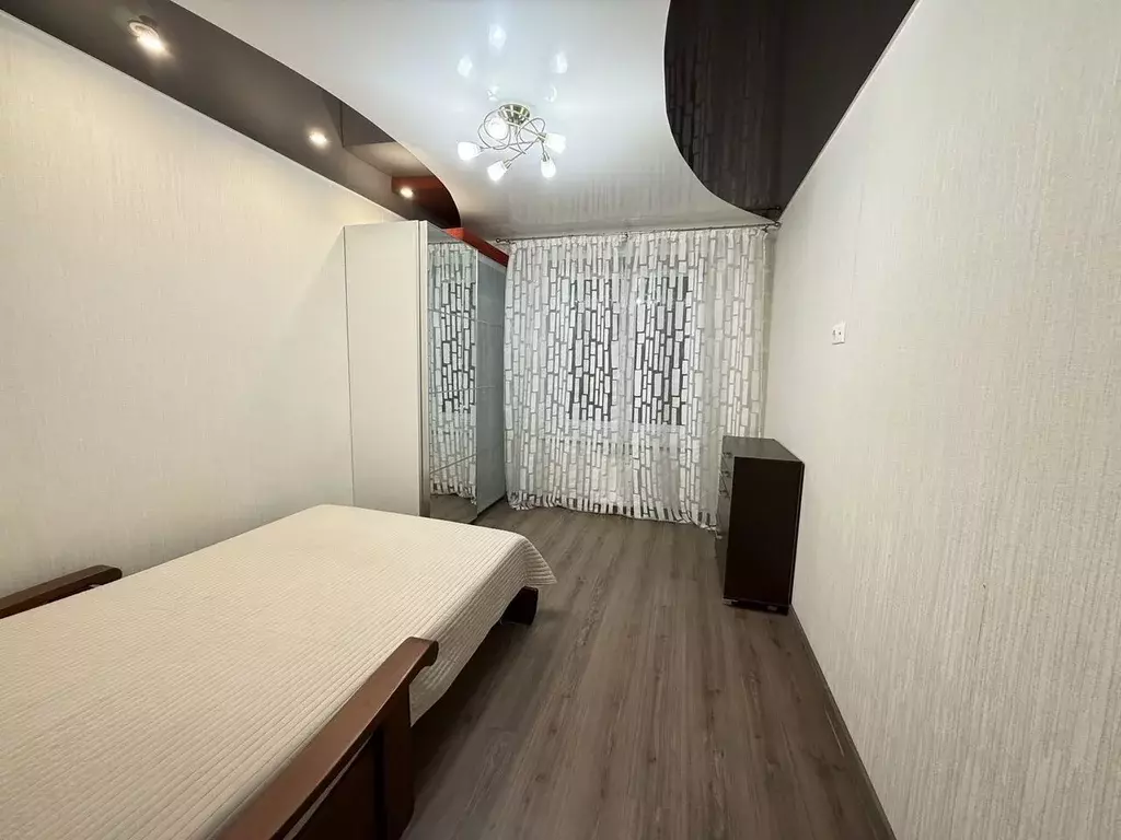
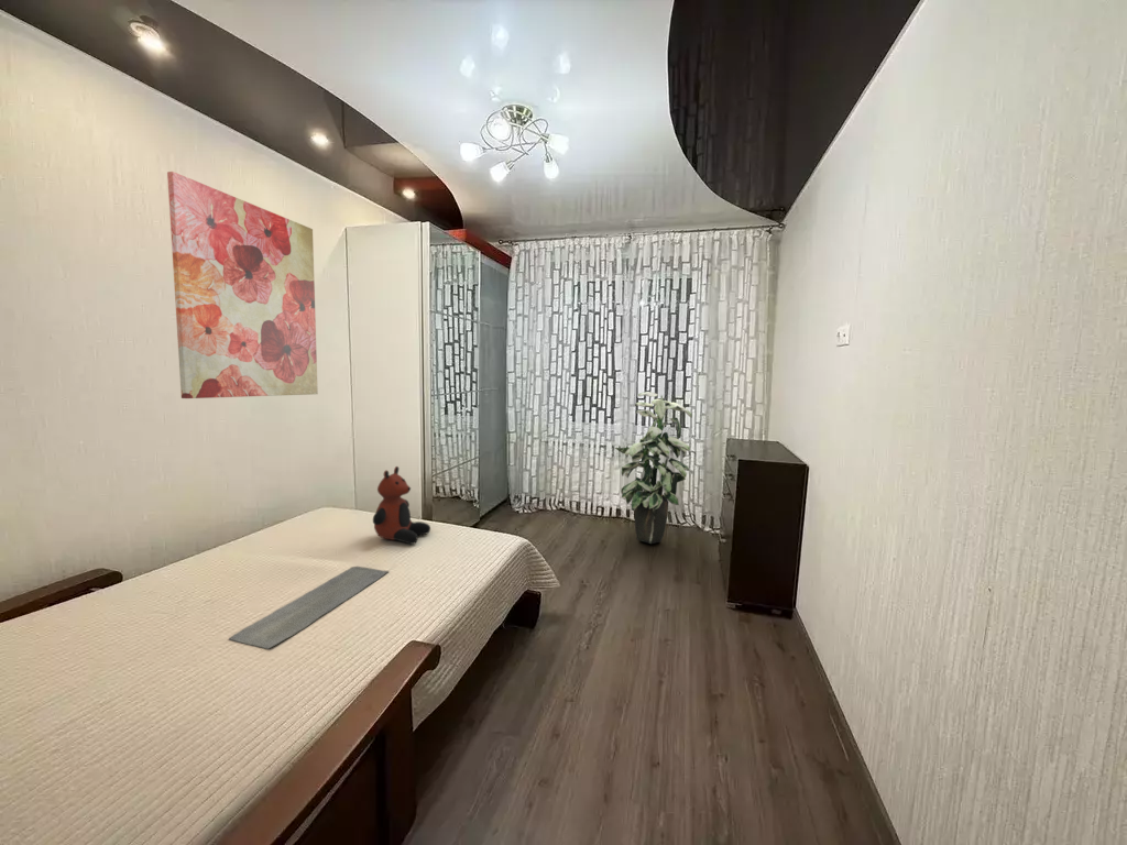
+ wall art [166,171,319,399]
+ teddy bear [372,465,431,546]
+ indoor plant [614,391,693,545]
+ bath mat [228,566,389,650]
